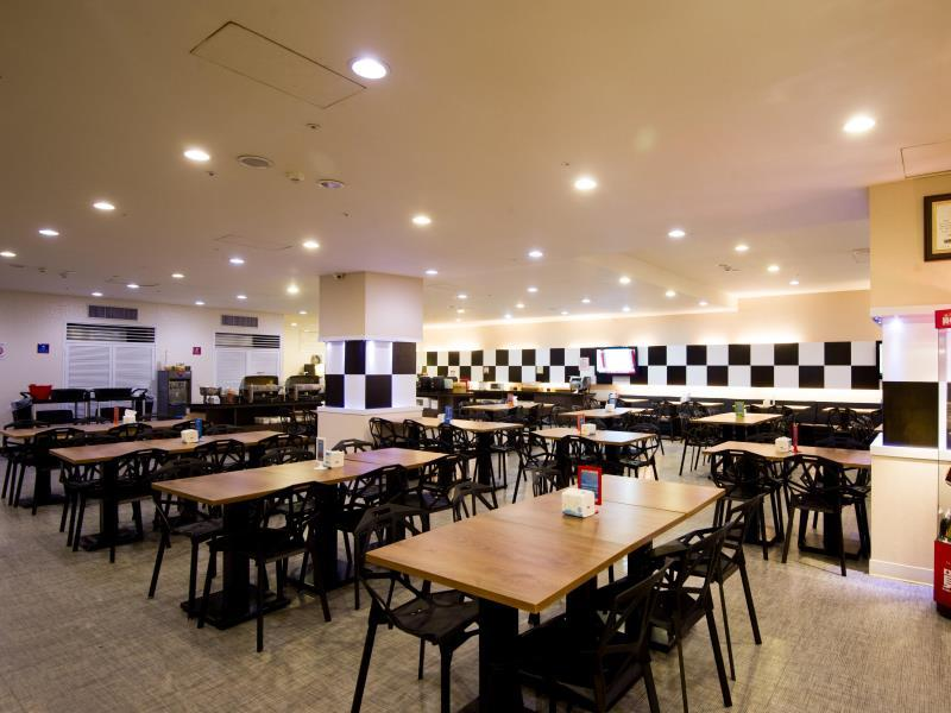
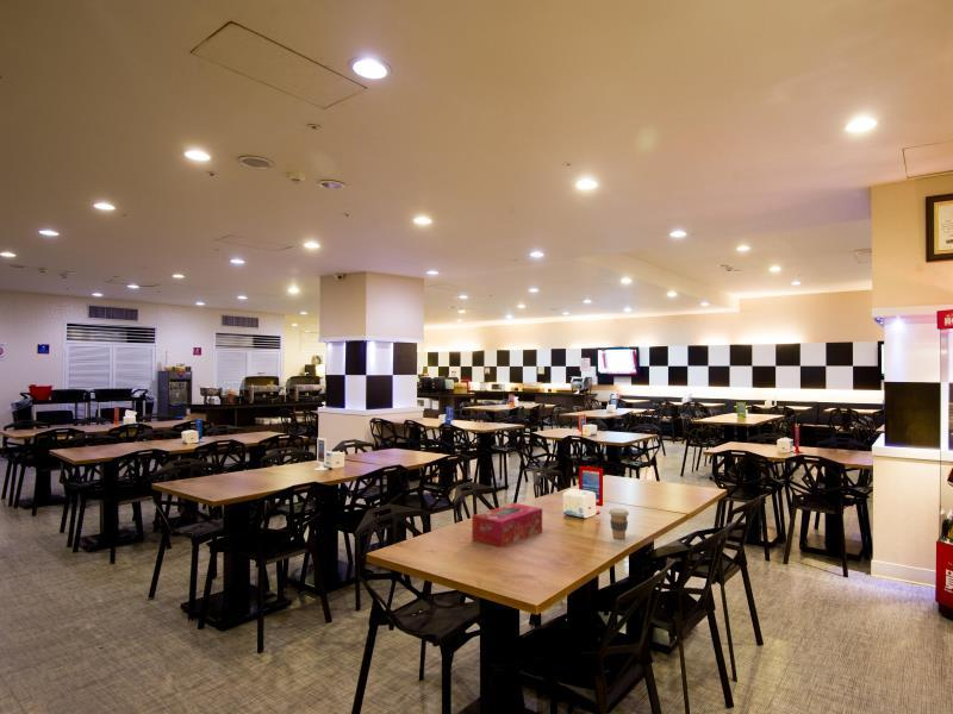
+ tissue box [471,502,543,549]
+ coffee cup [608,507,630,540]
